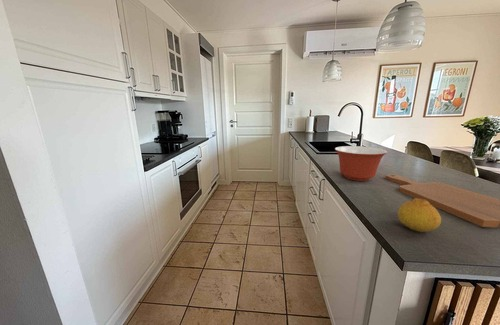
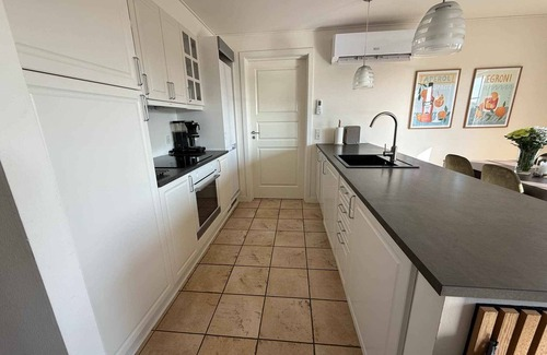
- cutting board [384,173,500,228]
- fruit [397,198,442,233]
- mixing bowl [334,145,388,182]
